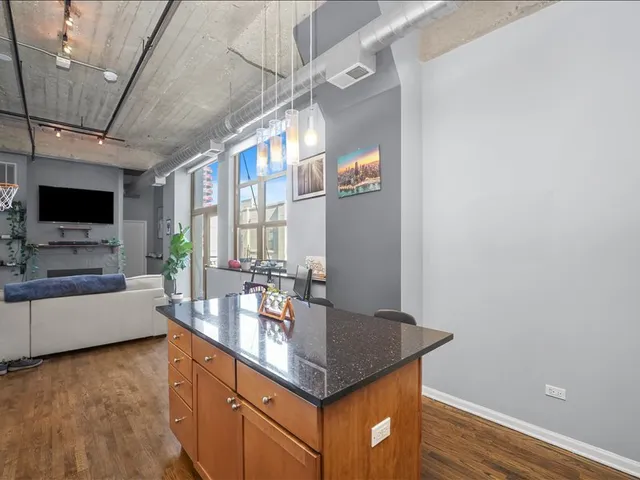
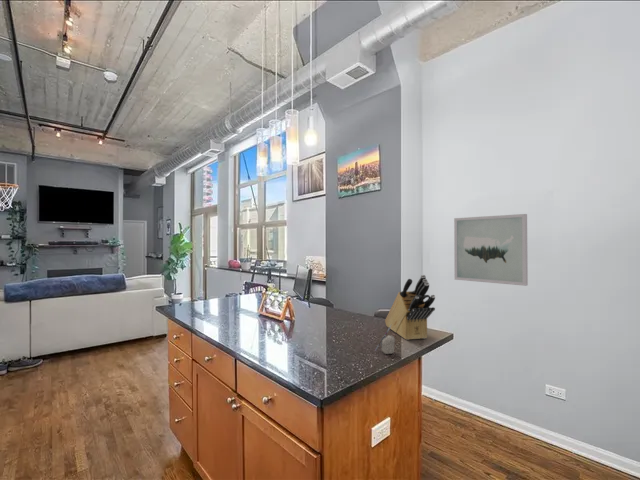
+ wall art [453,213,529,287]
+ knife block [384,274,436,341]
+ candle [374,324,396,355]
